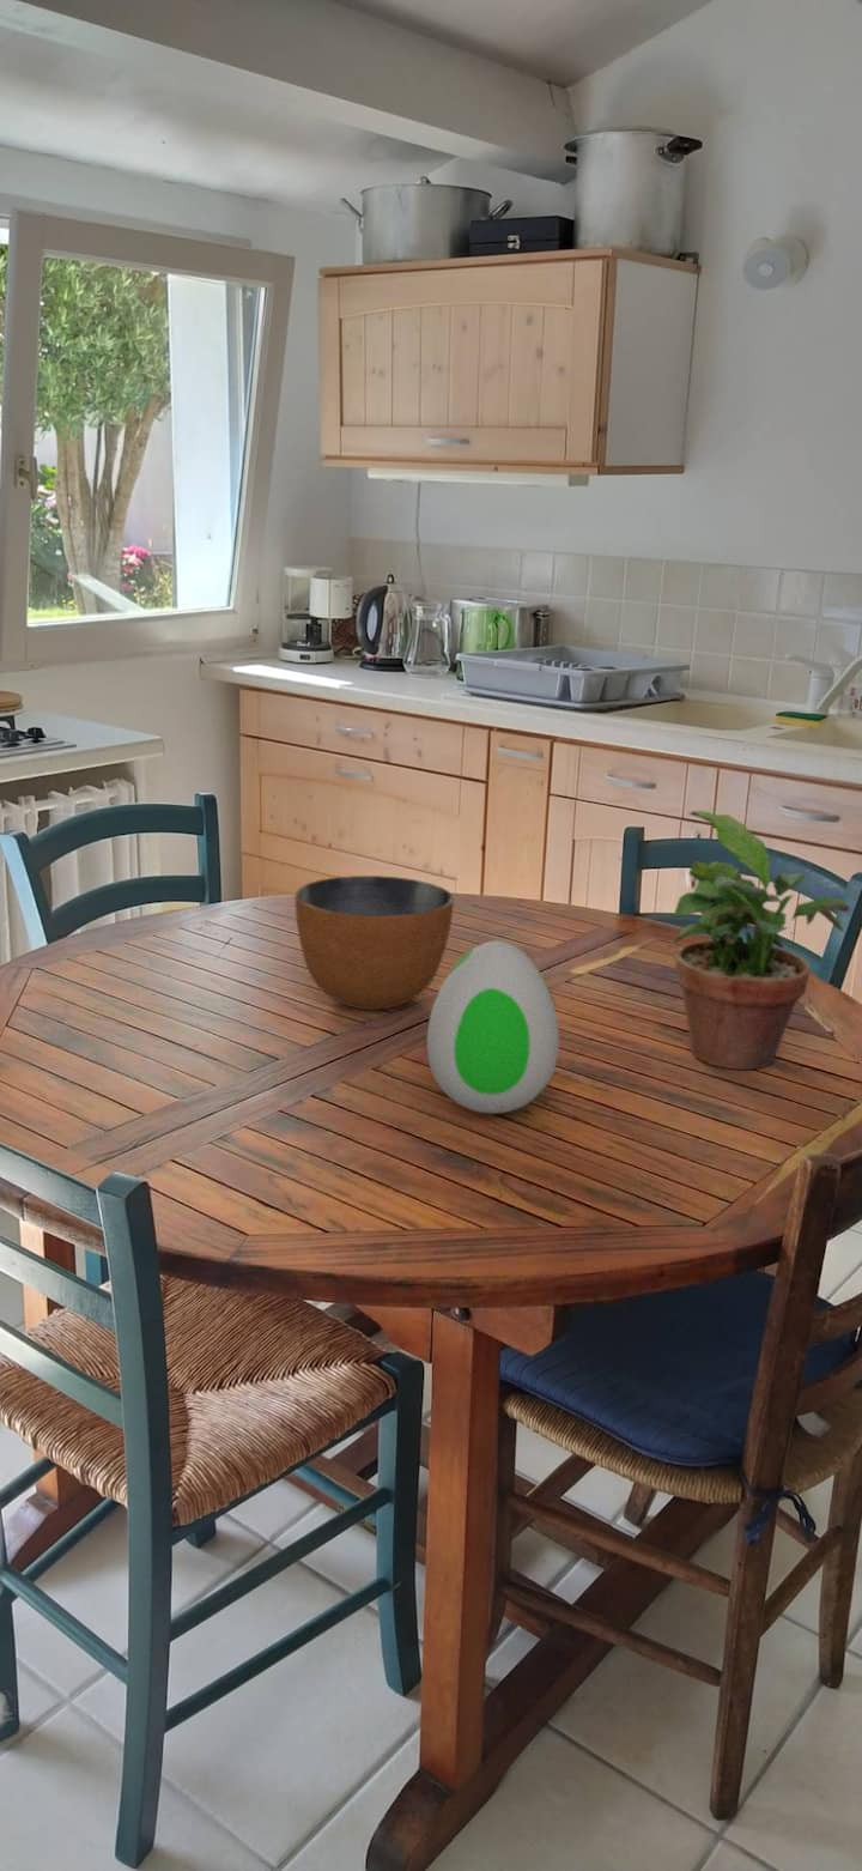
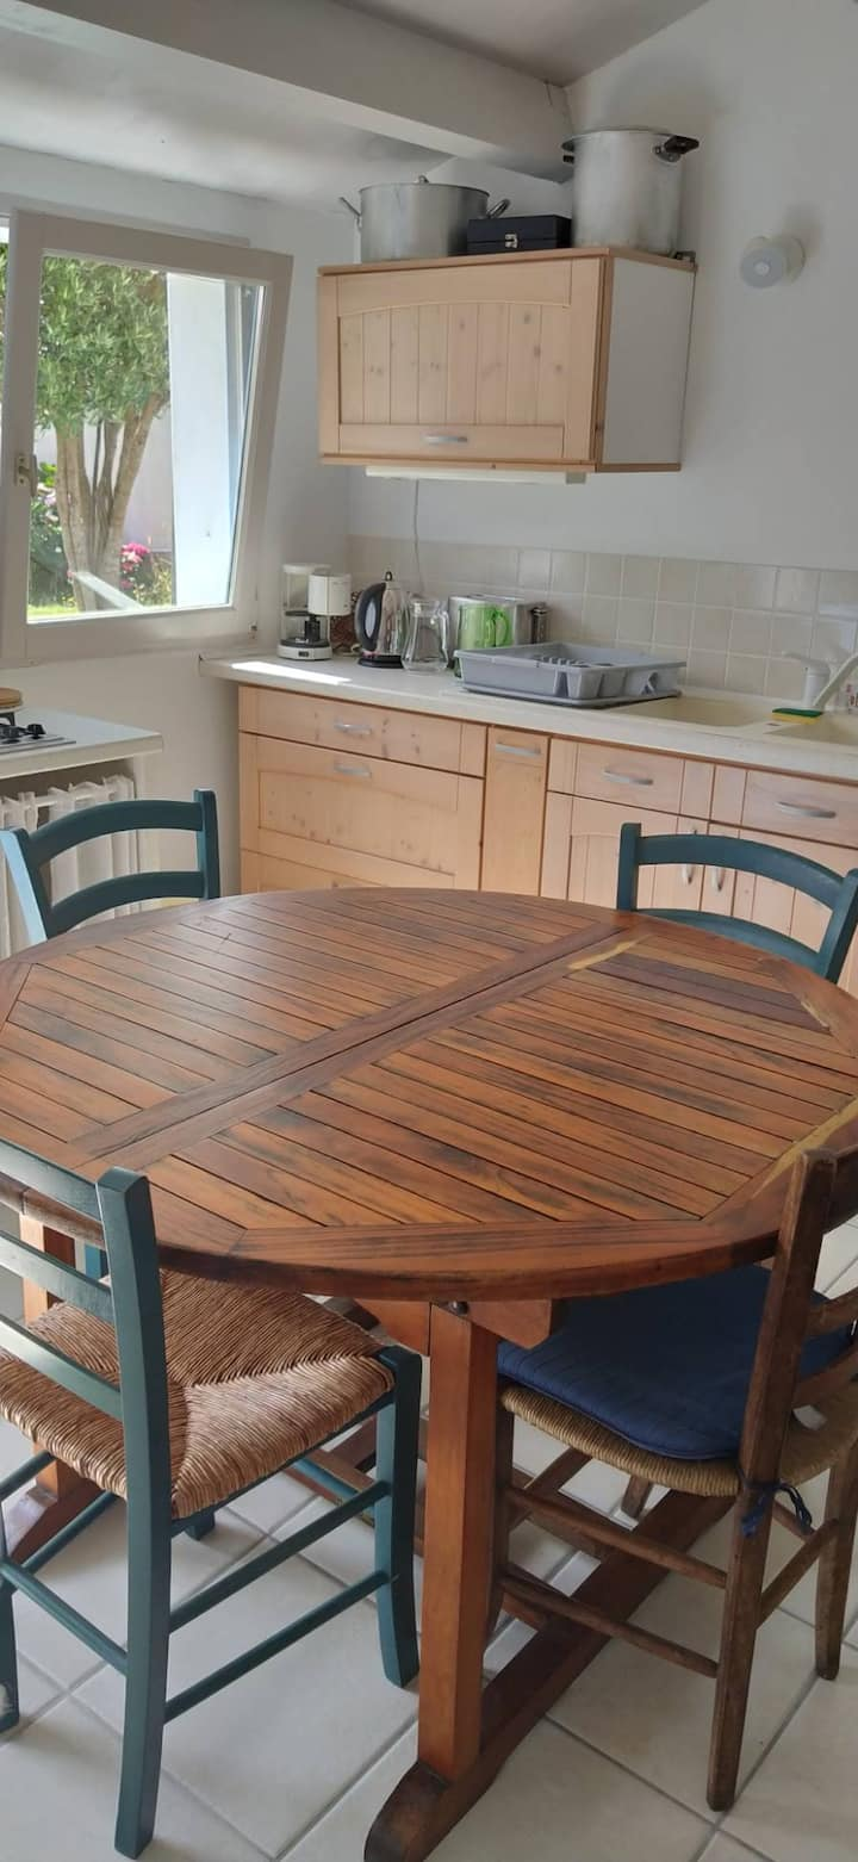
- potted plant [667,810,851,1071]
- bowl [293,874,455,1011]
- decorative egg [425,939,560,1115]
